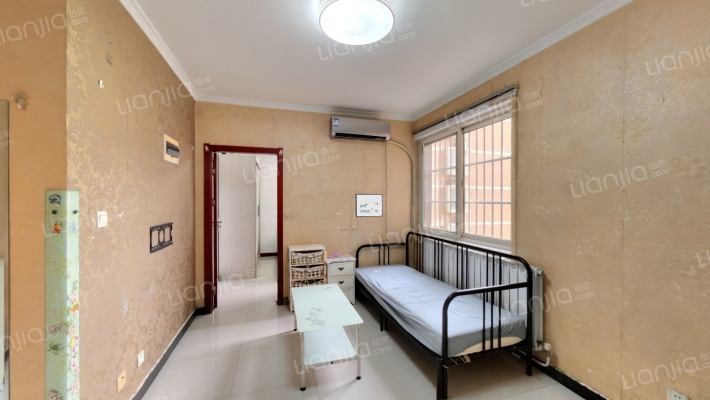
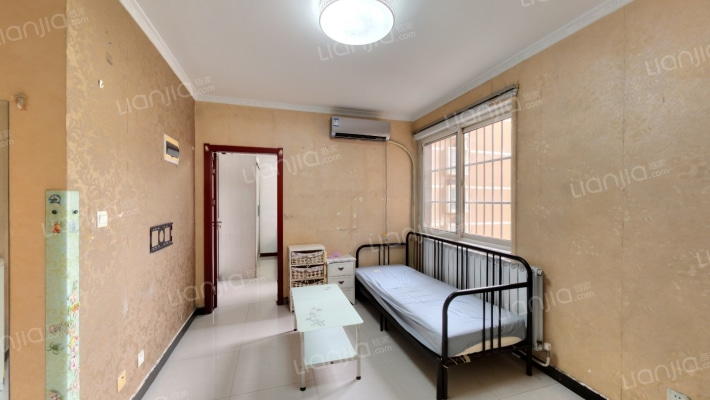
- picture frame [354,193,384,218]
